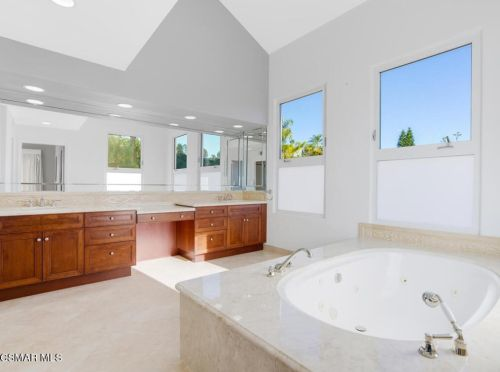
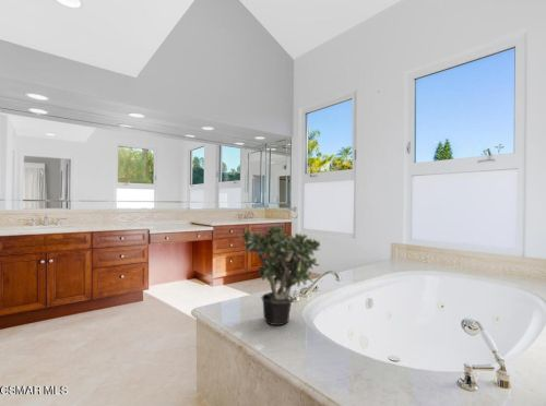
+ potted plant [237,224,321,326]
